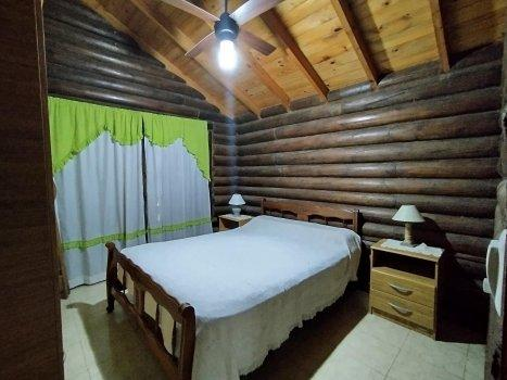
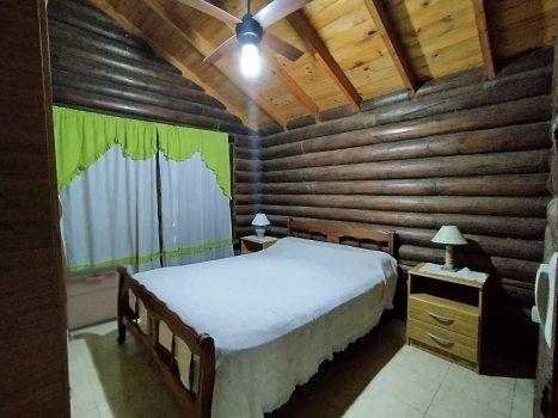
+ laundry hamper [65,263,122,342]
